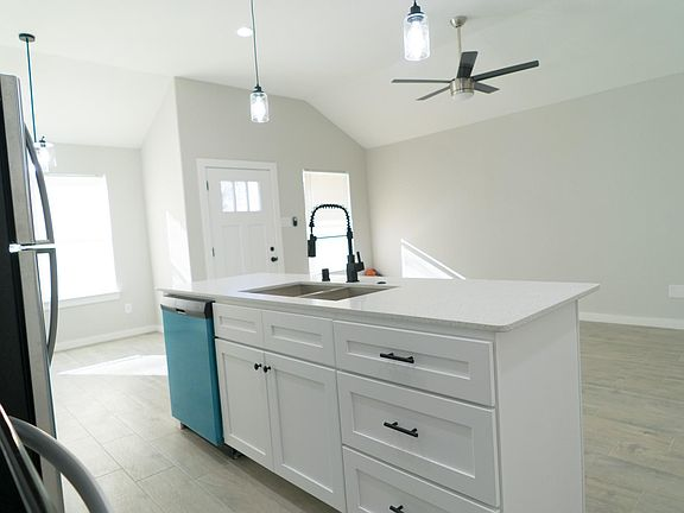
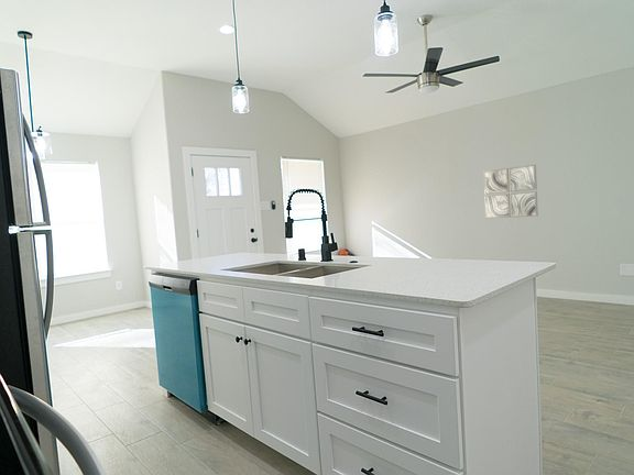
+ wall art [483,164,539,220]
